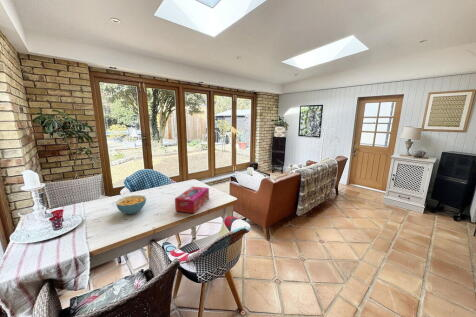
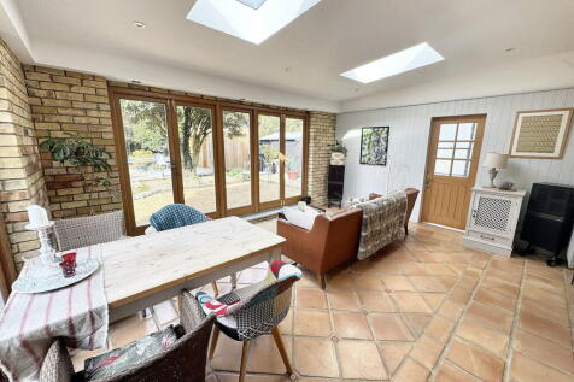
- cereal bowl [115,194,147,215]
- tissue box [174,186,210,214]
